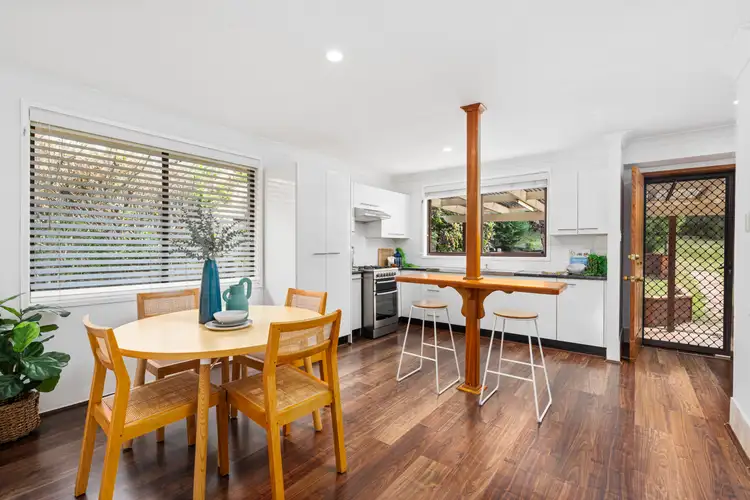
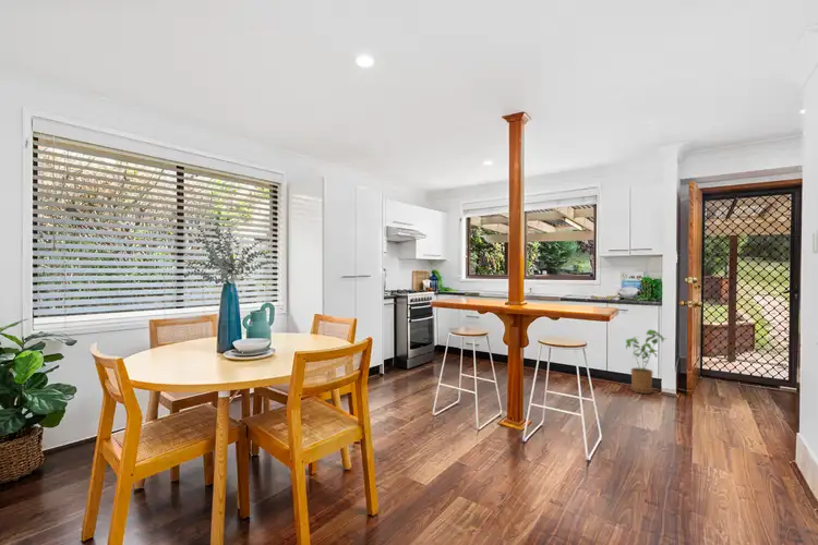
+ house plant [625,328,666,395]
